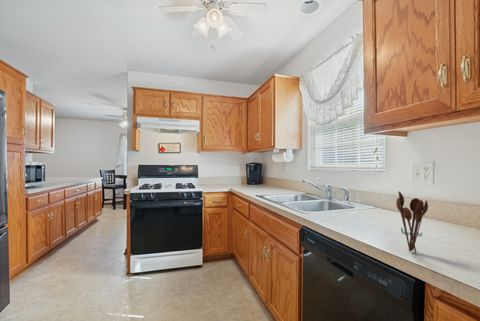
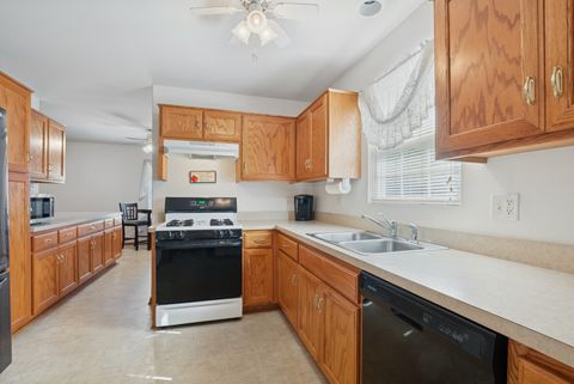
- utensil holder [395,191,429,254]
